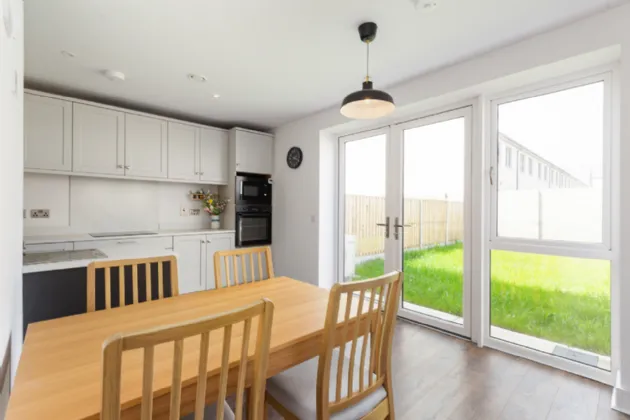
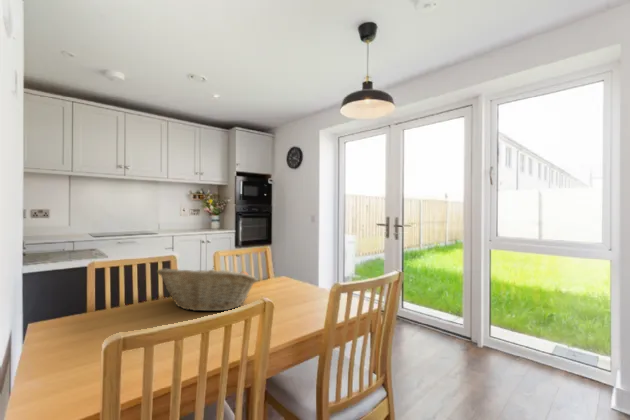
+ fruit basket [156,266,259,312]
